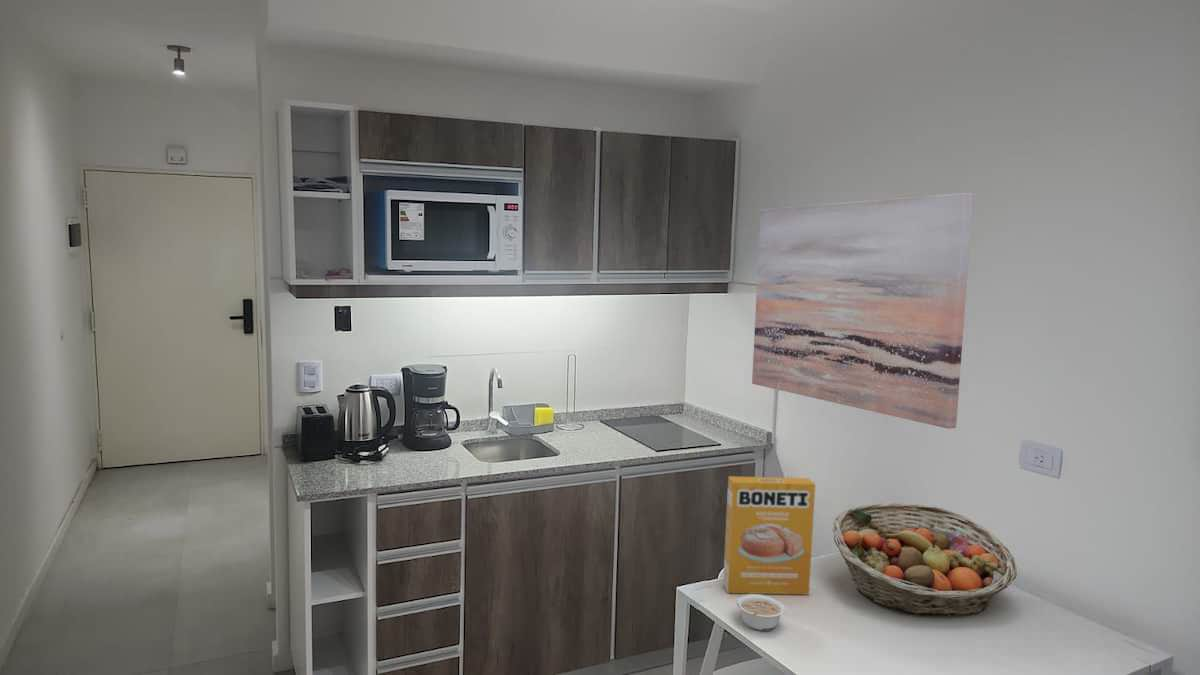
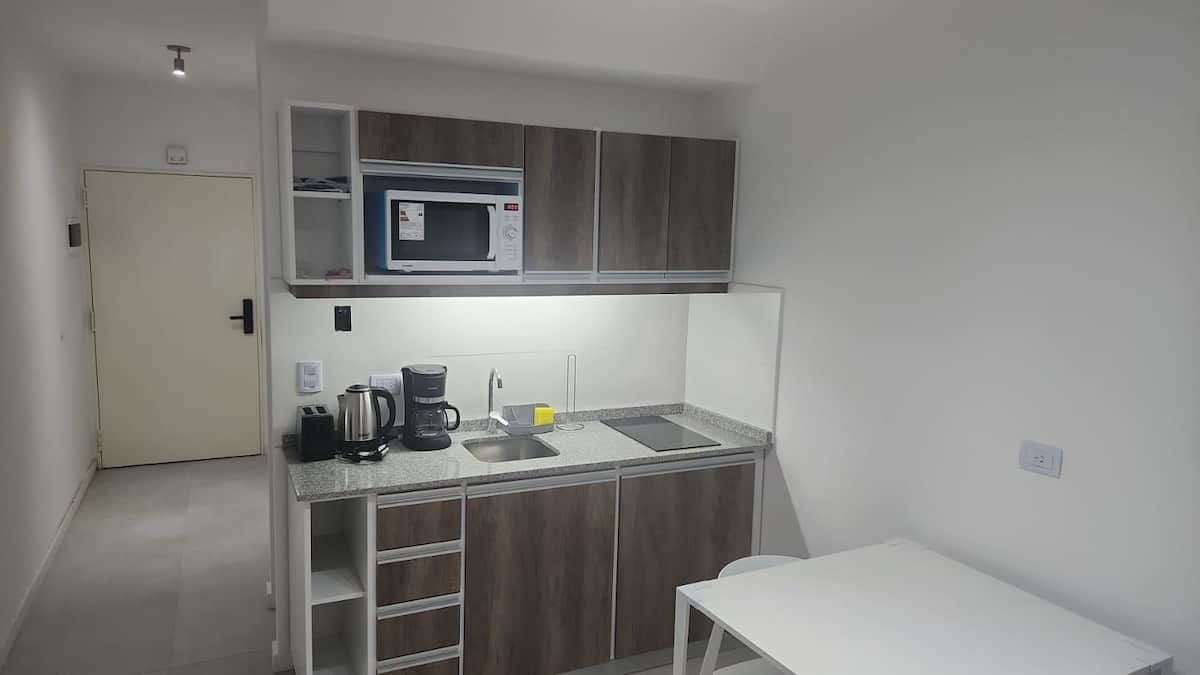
- wall art [751,192,974,430]
- fruit basket [832,502,1018,617]
- legume [736,593,786,631]
- cereal box [722,475,816,596]
